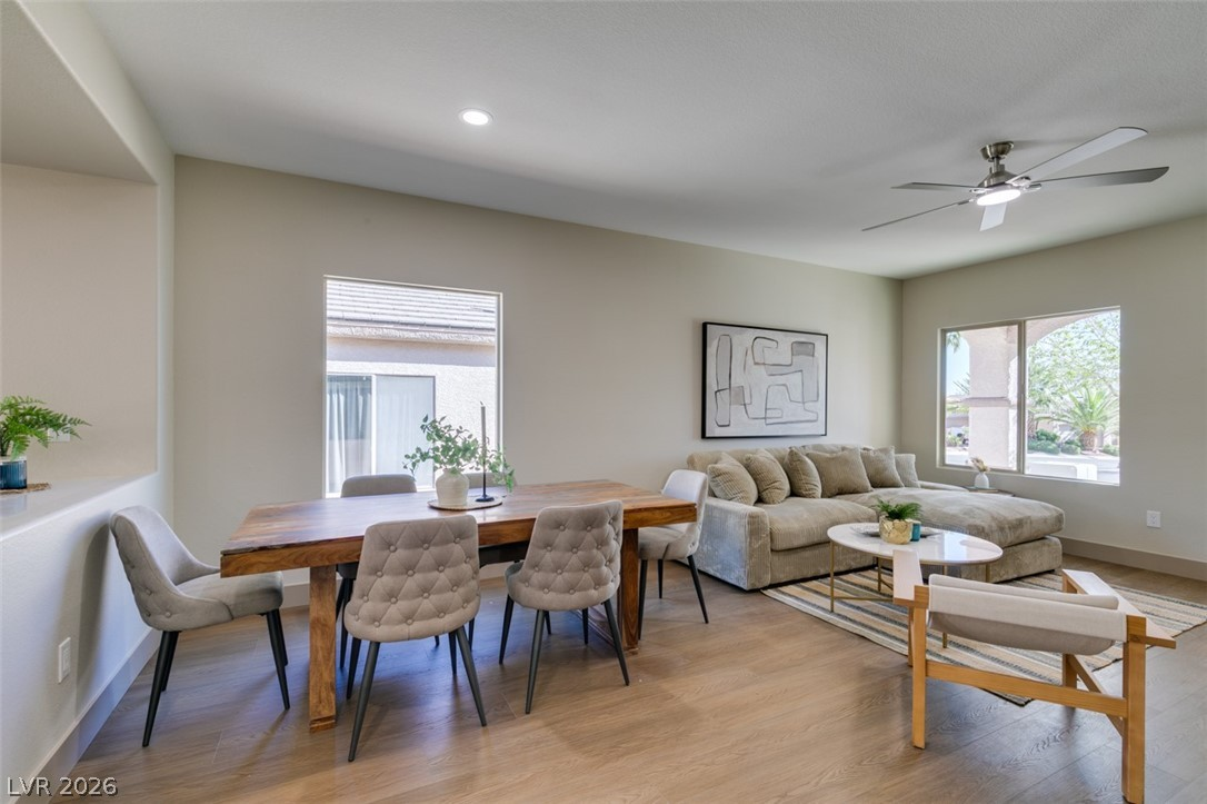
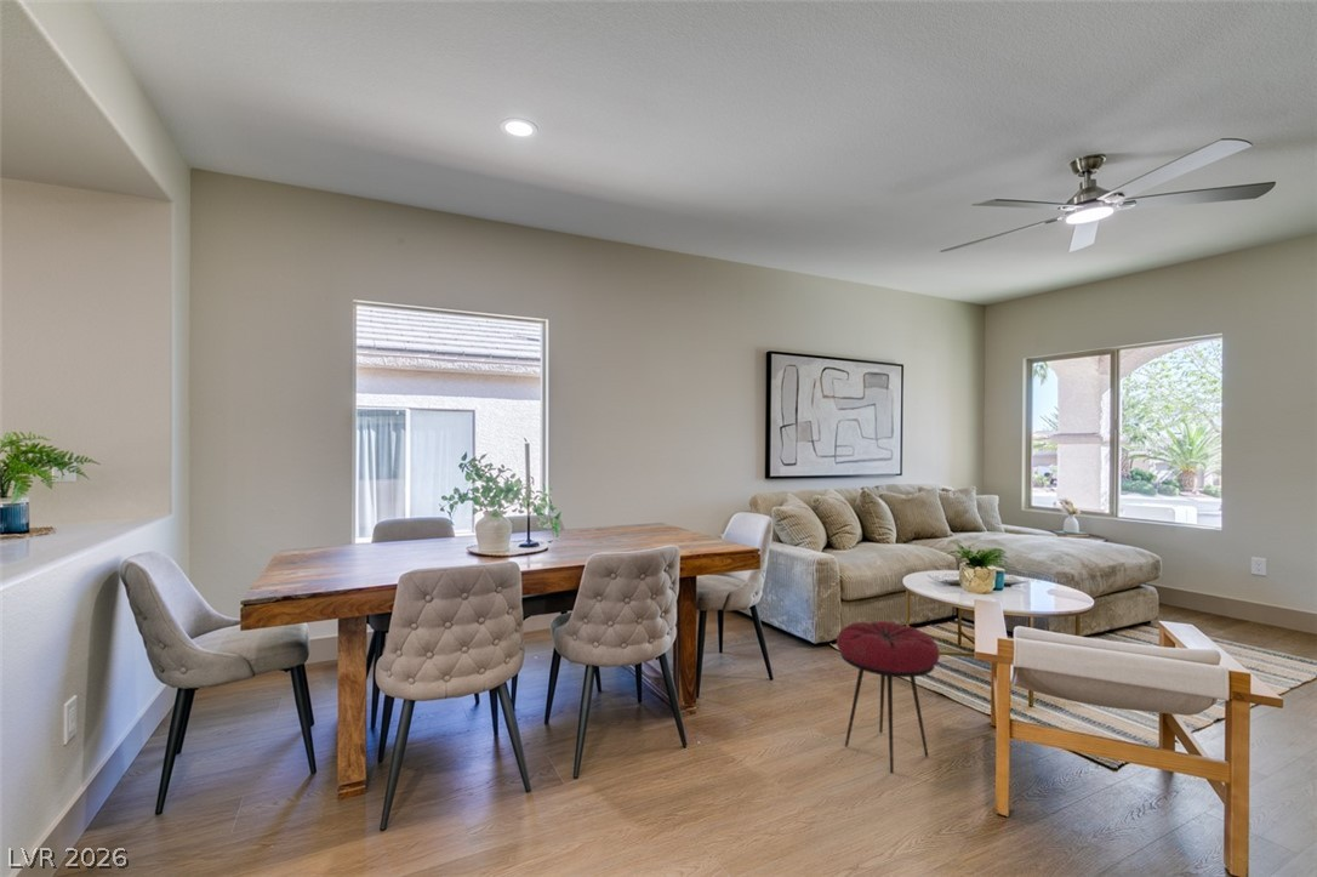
+ stool [836,620,941,774]
